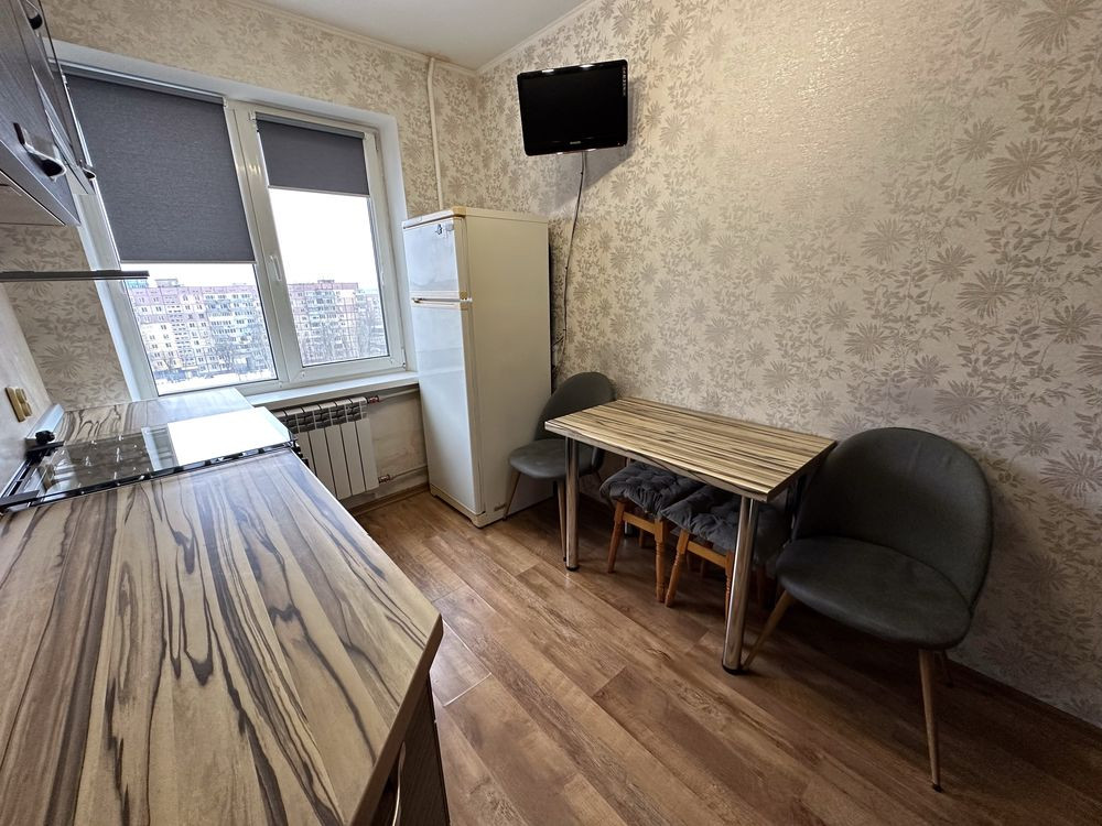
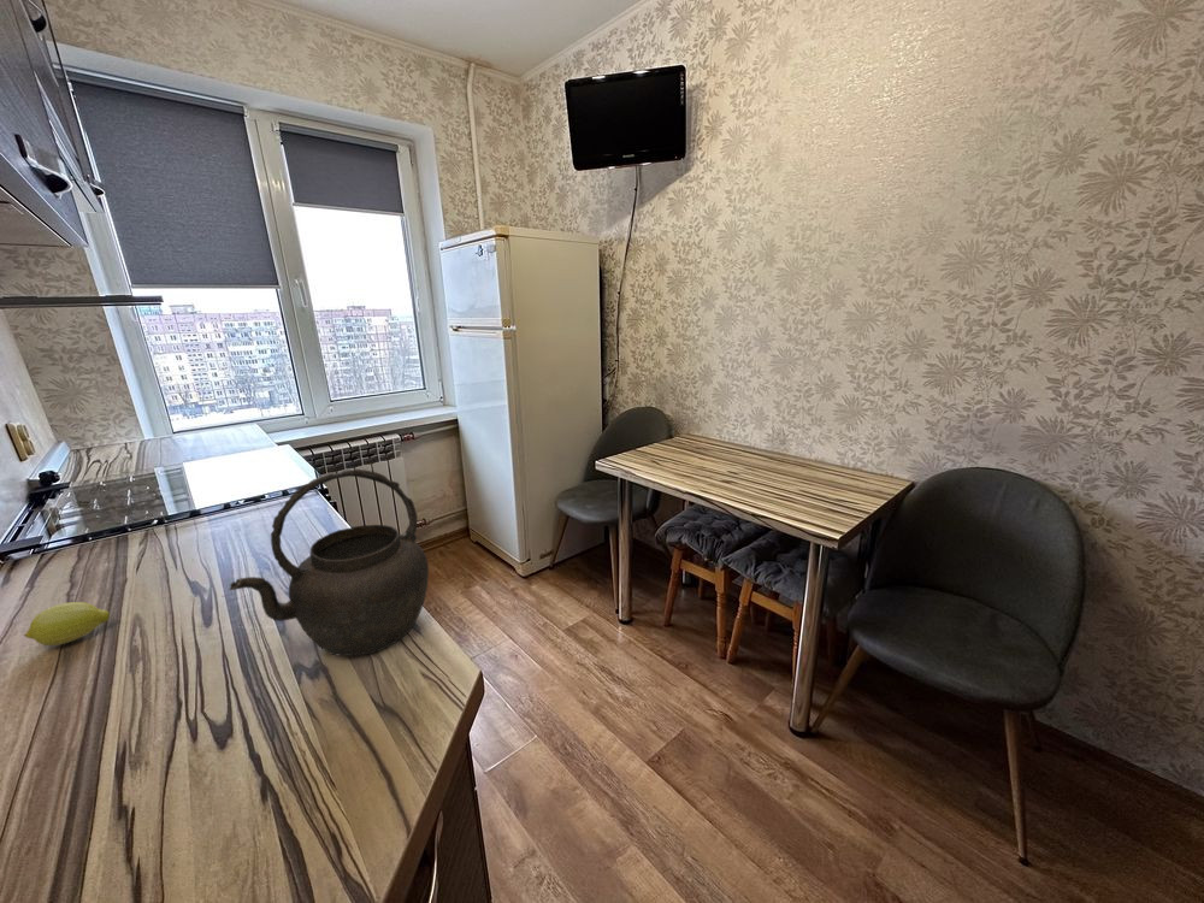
+ kettle [228,468,430,657]
+ fruit [23,601,111,647]
